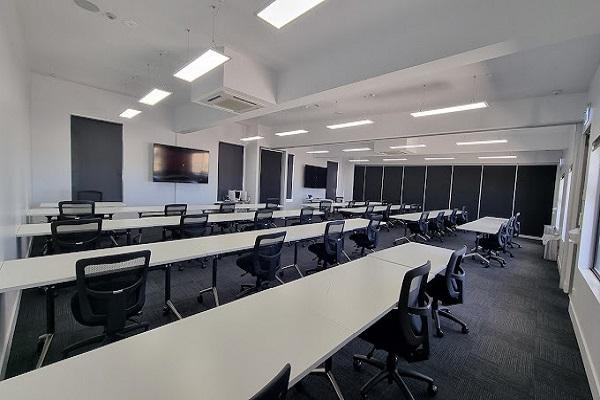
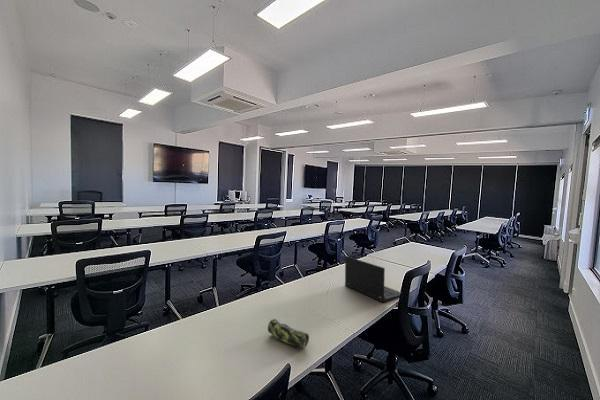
+ pencil case [267,318,310,350]
+ laptop [344,255,401,304]
